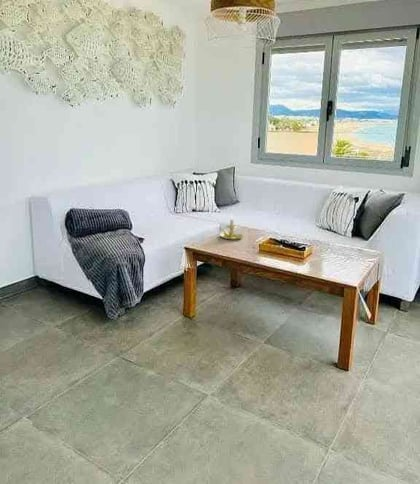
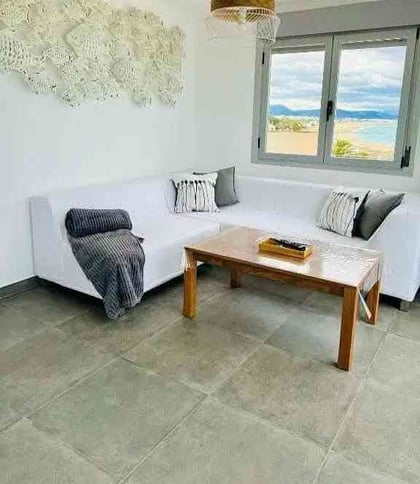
- candle holder [218,213,244,241]
